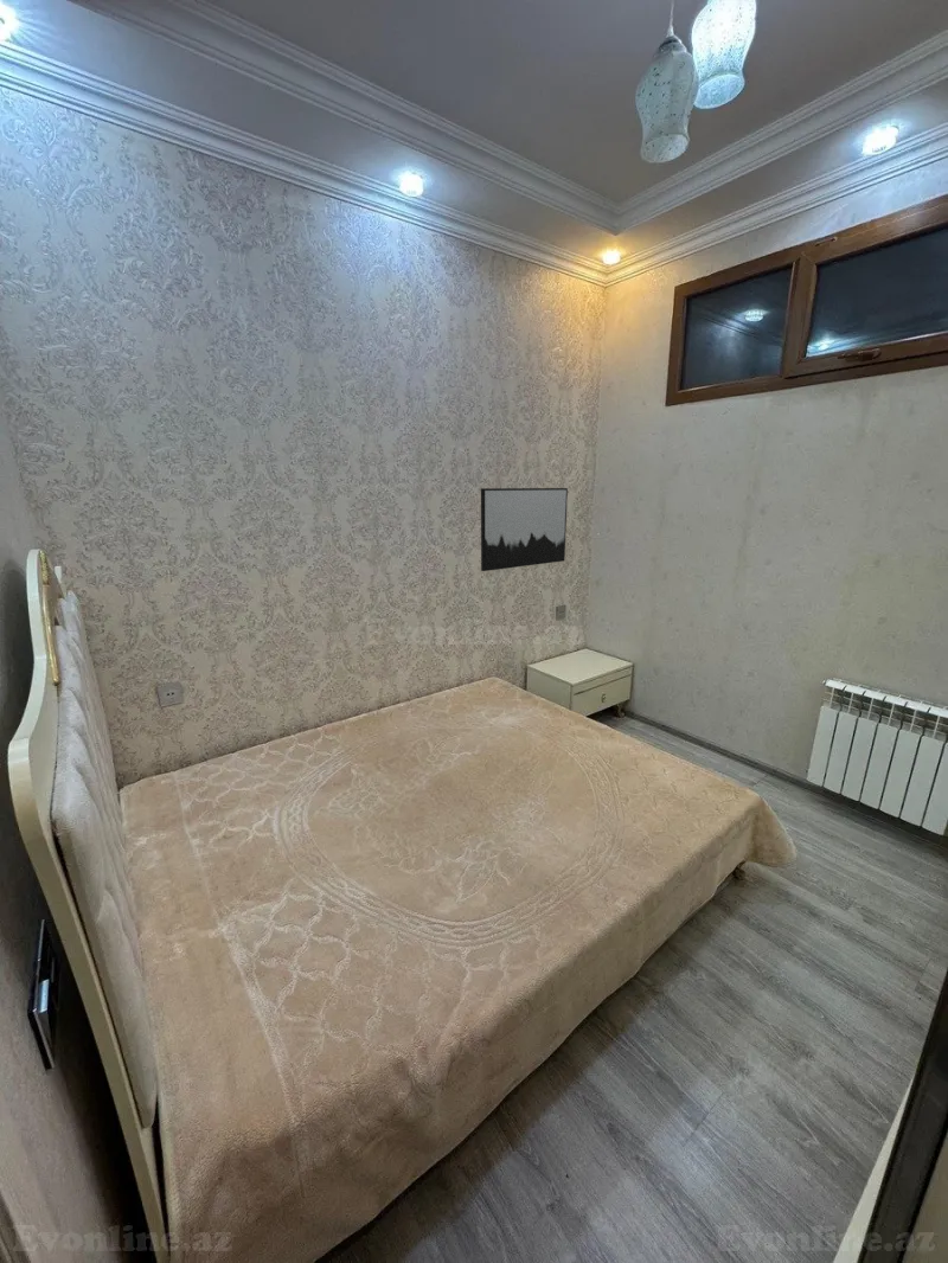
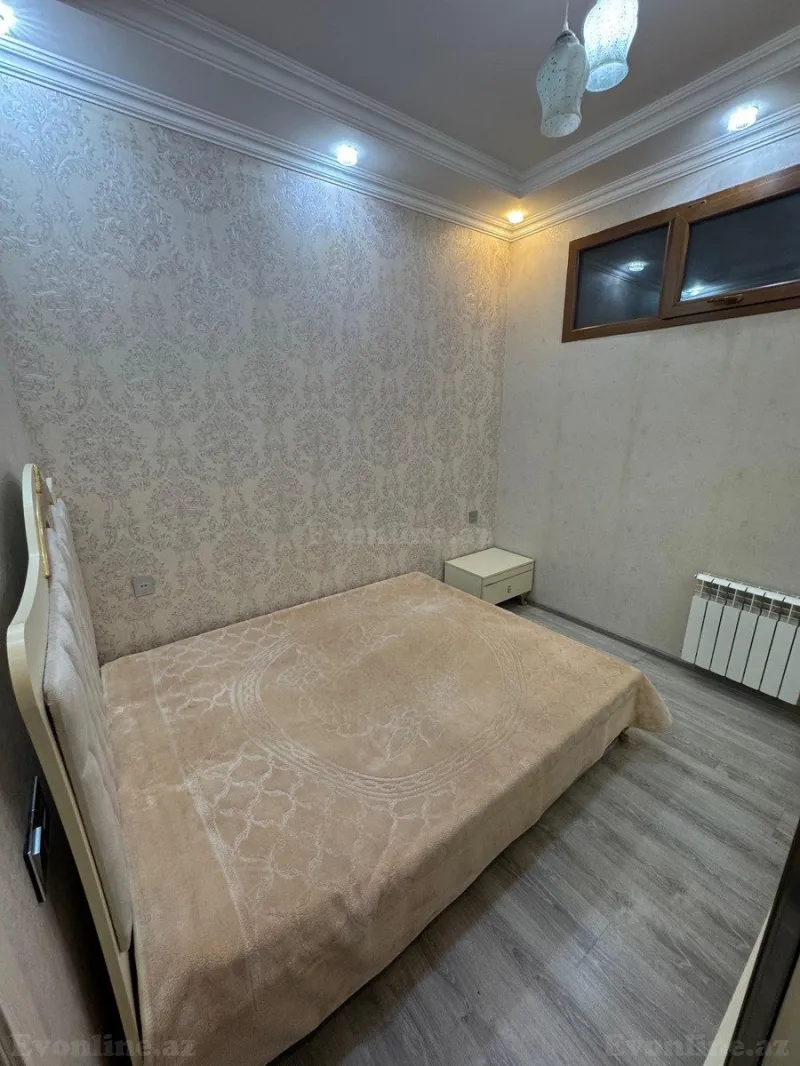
- wall art [480,487,569,572]
